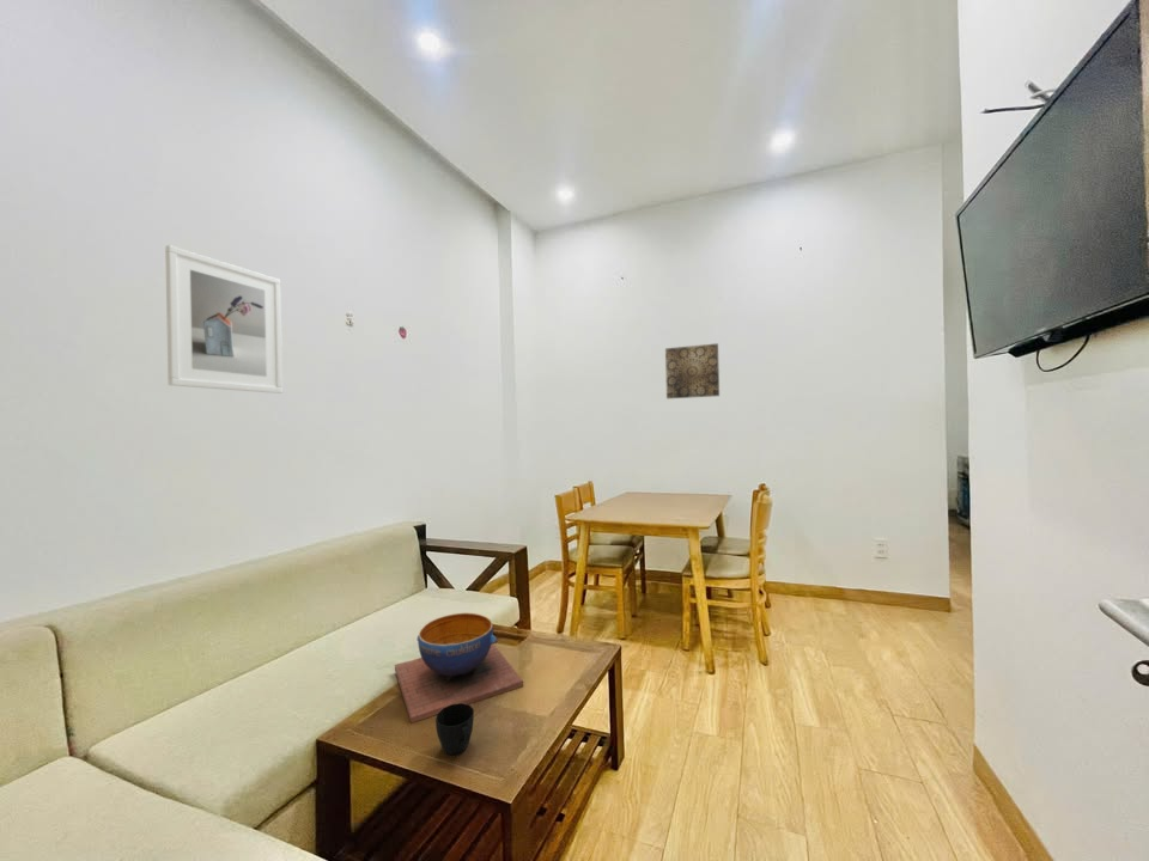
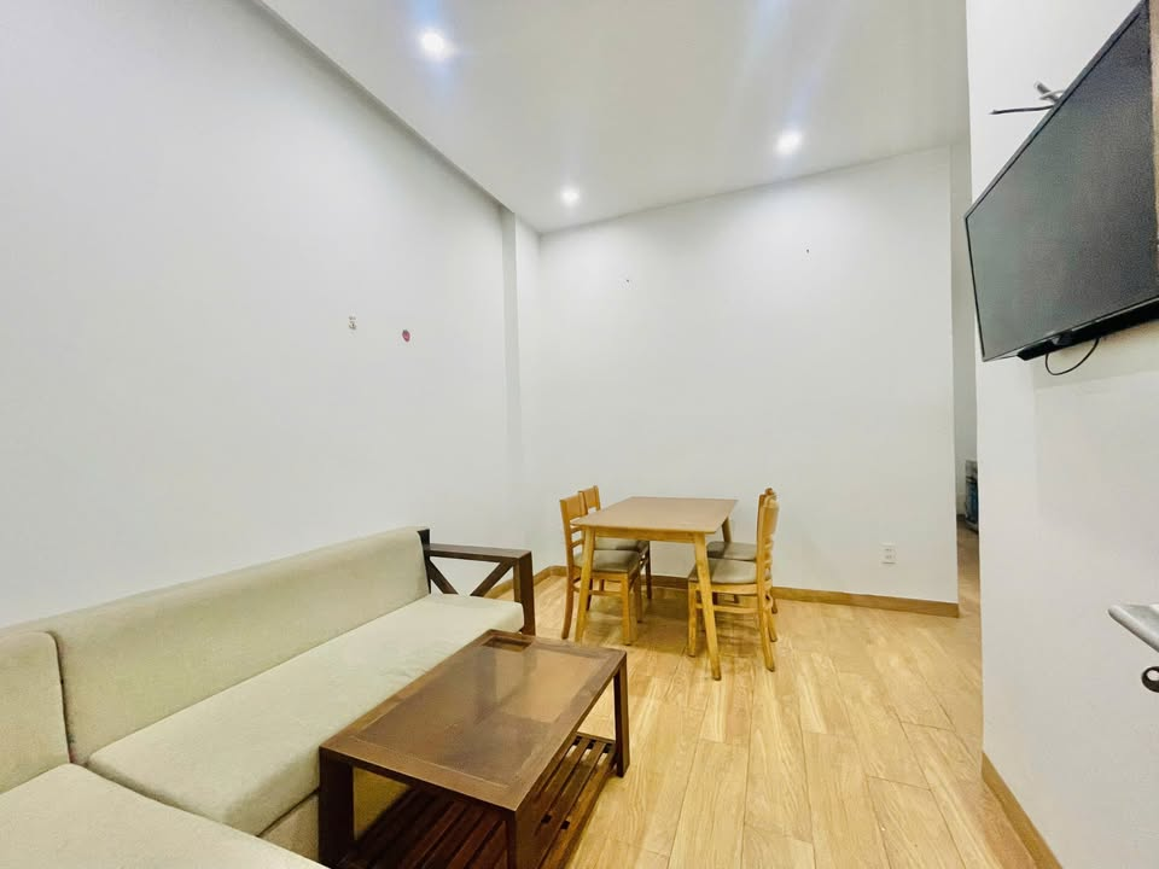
- decorative bowl [394,612,524,725]
- wall art [664,342,721,399]
- cup [434,703,475,756]
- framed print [164,244,284,395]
